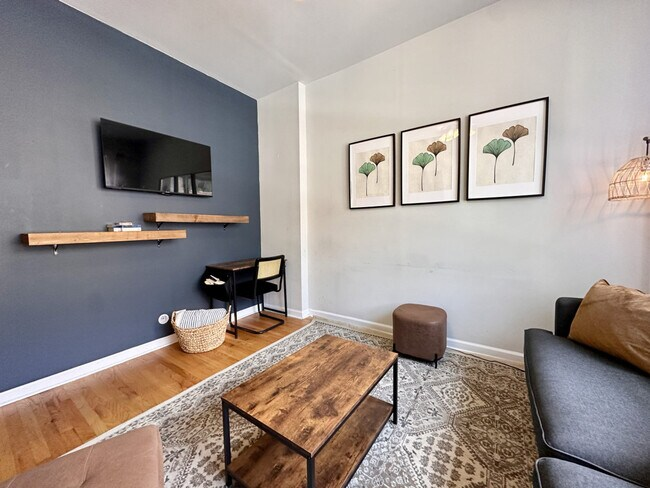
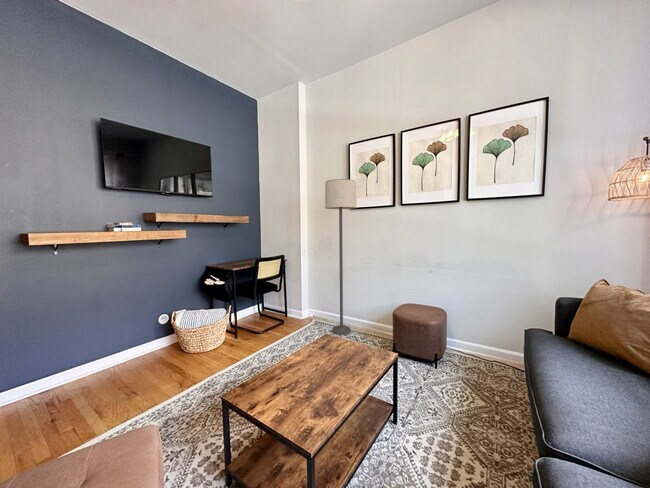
+ lamp [324,178,357,336]
